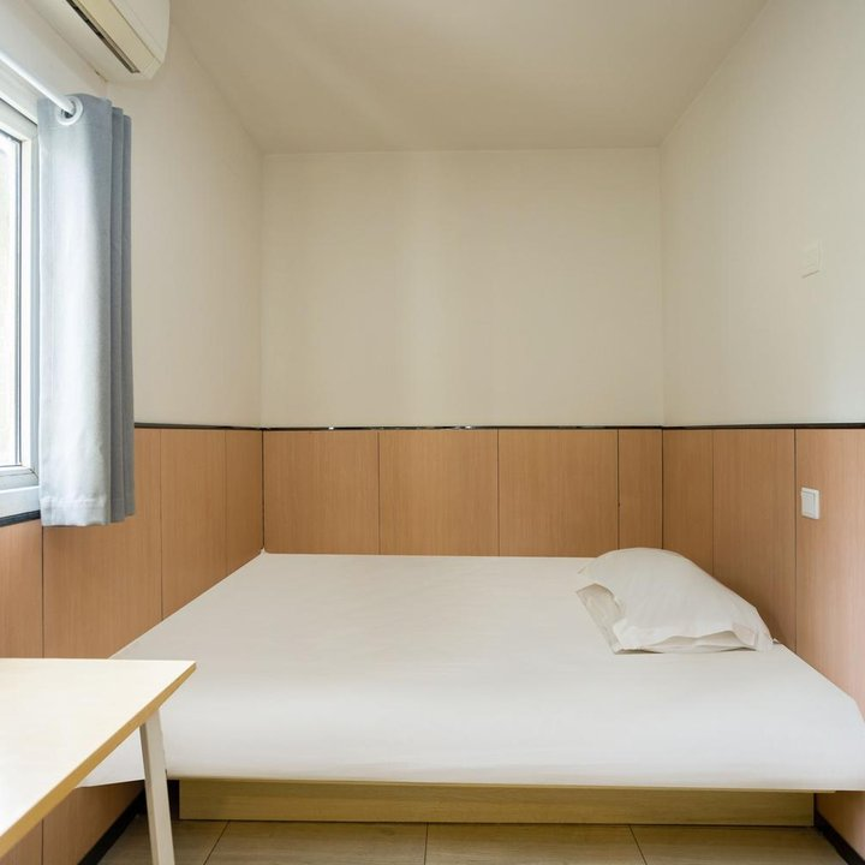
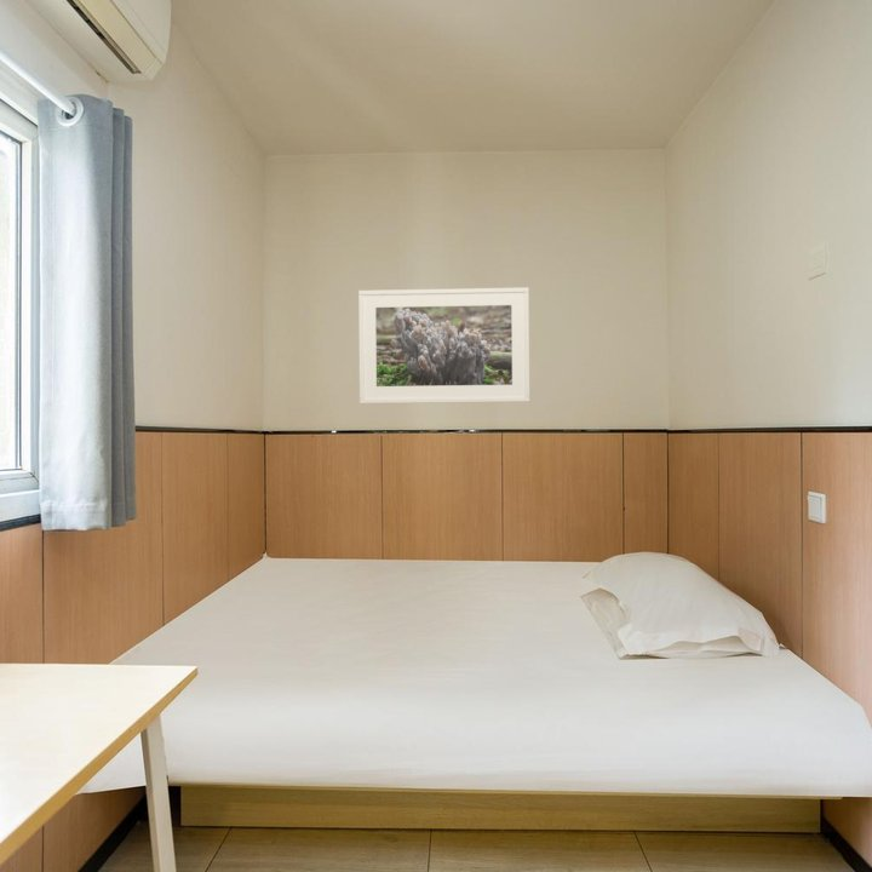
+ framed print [357,286,530,405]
